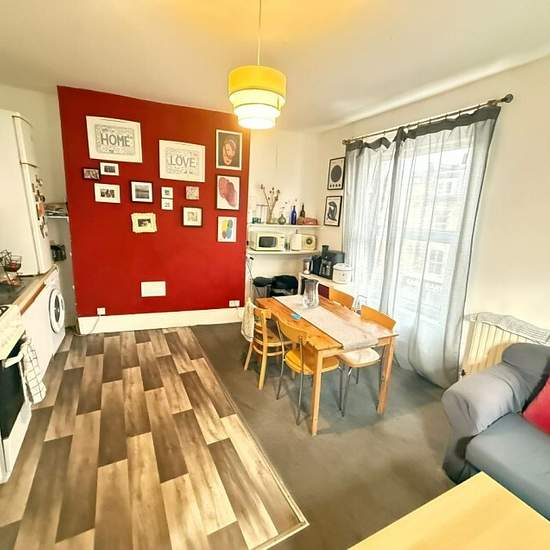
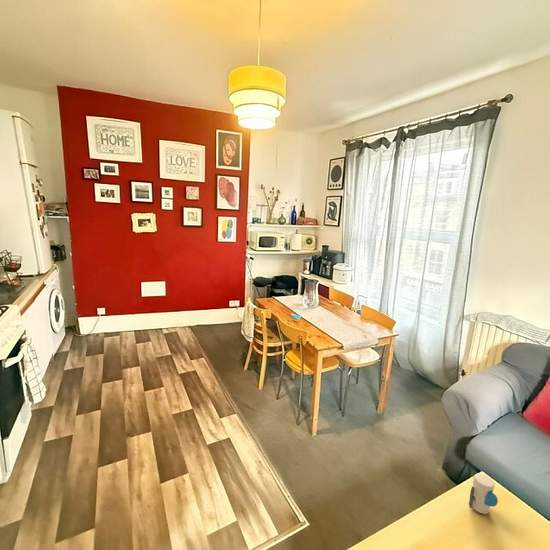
+ toy [468,472,499,515]
